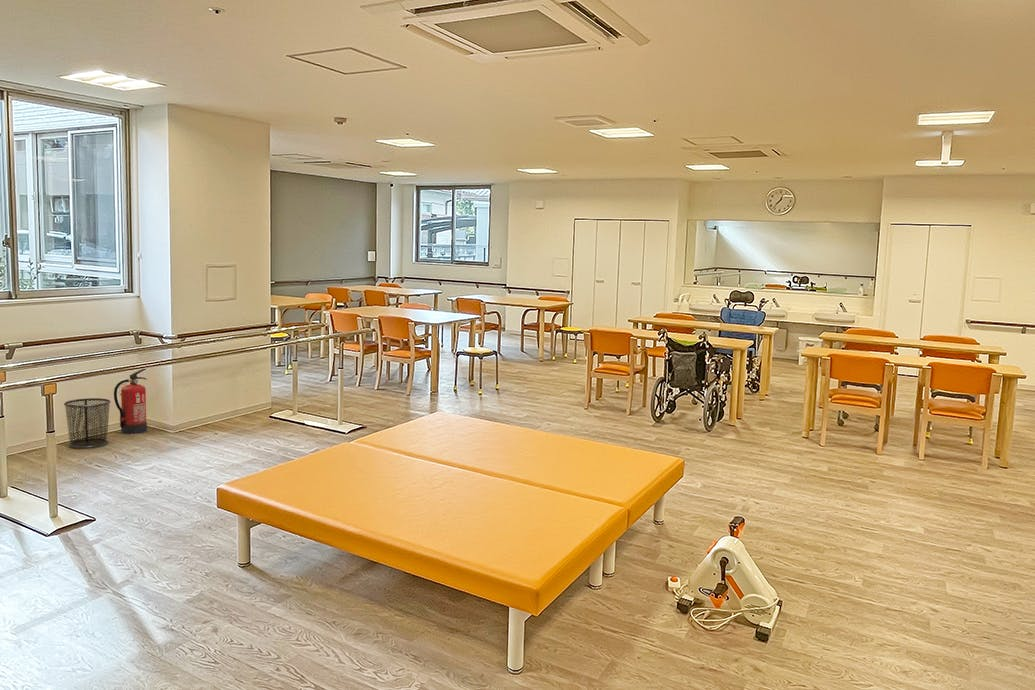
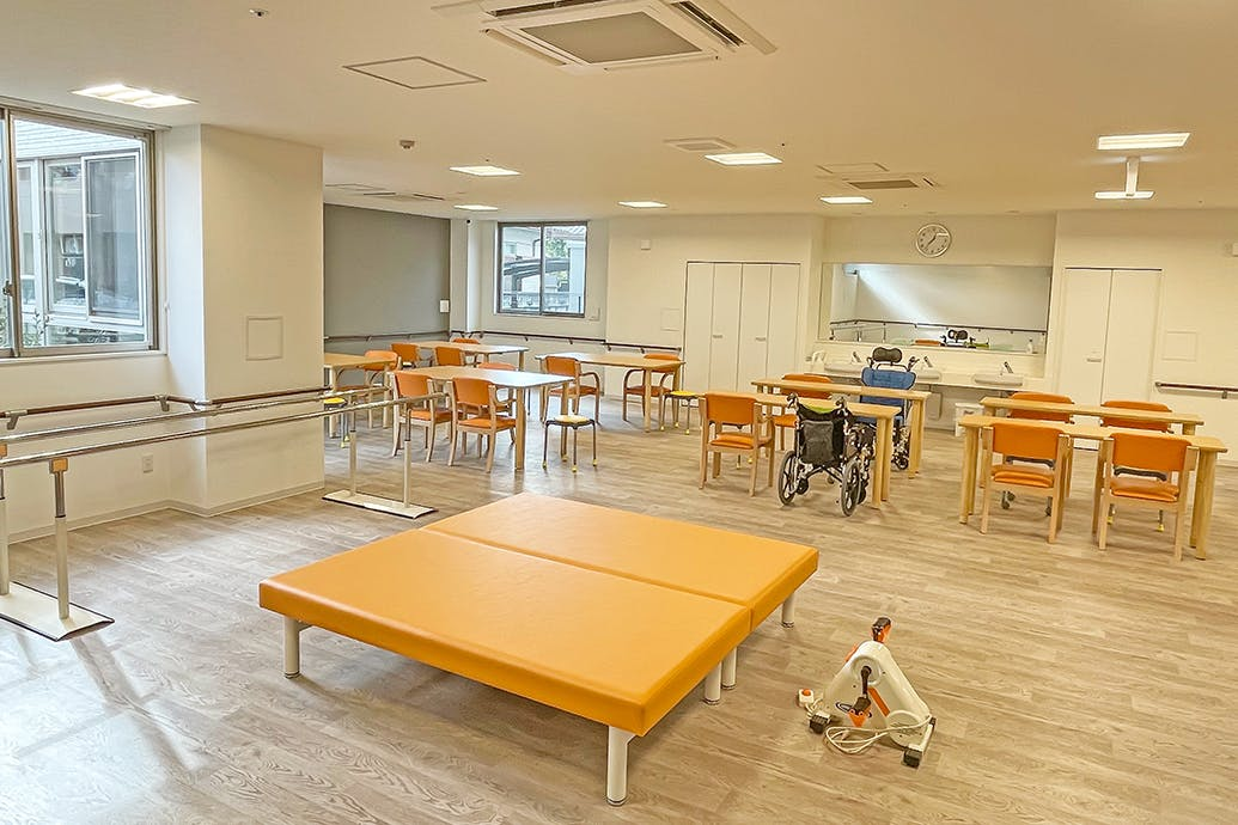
- trash can [63,397,112,449]
- fire extinguisher [113,368,148,434]
